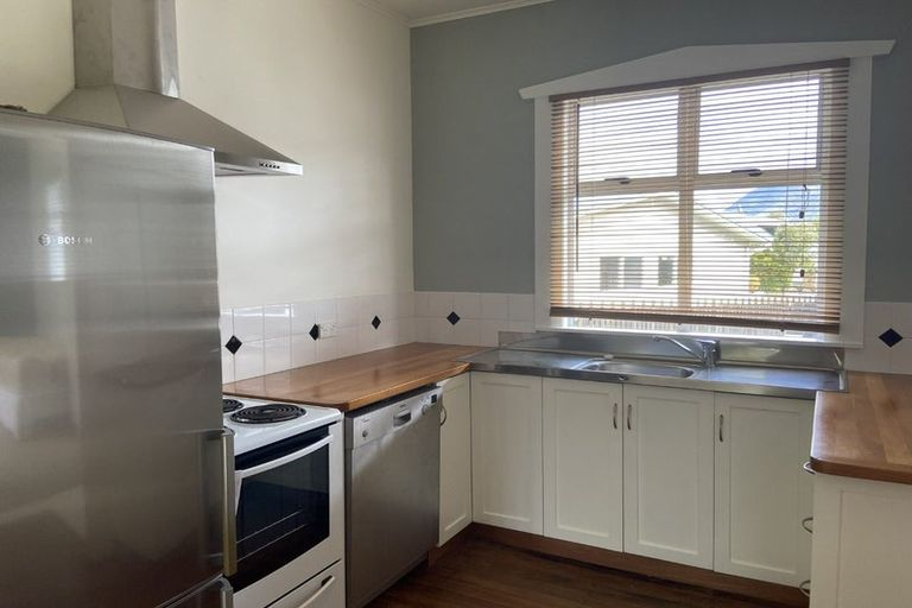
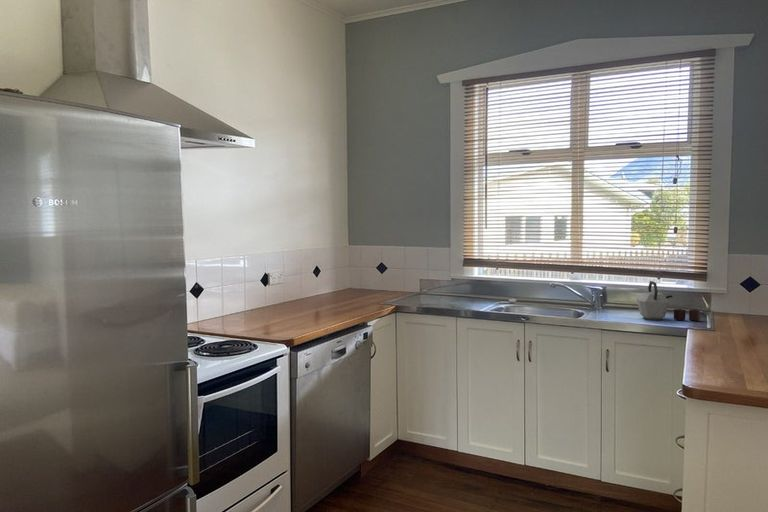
+ kettle [635,280,701,322]
